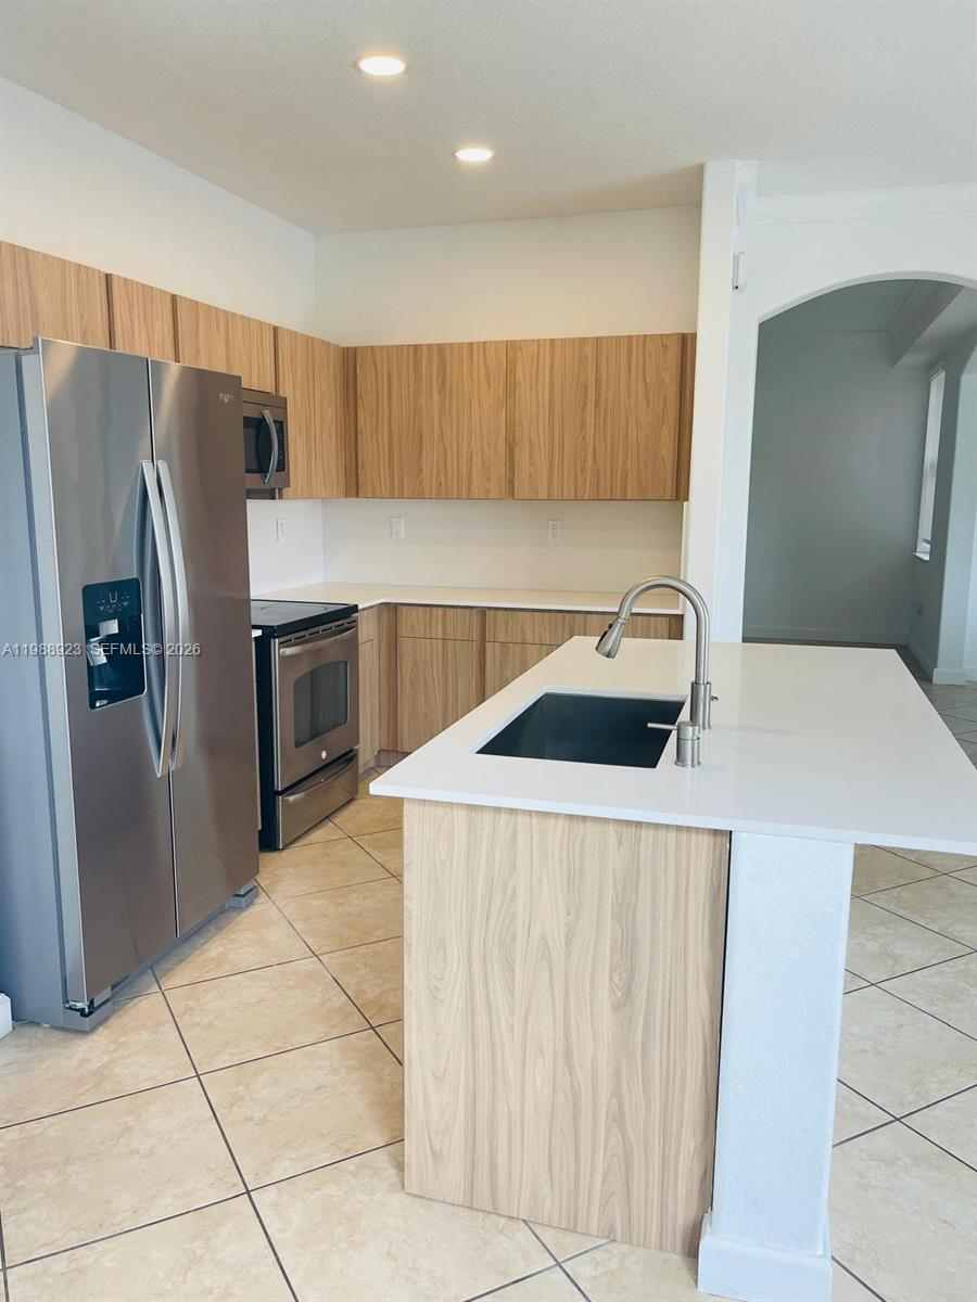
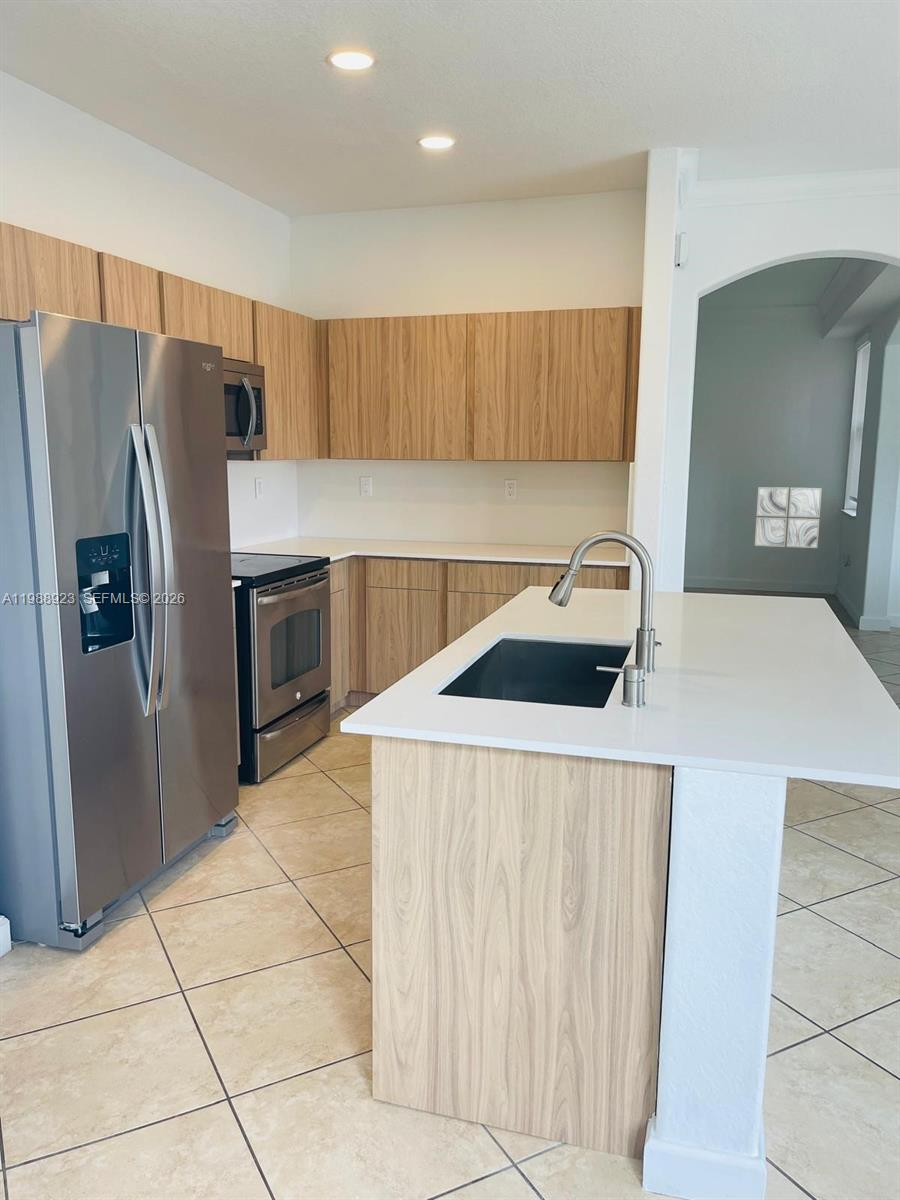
+ wall art [754,486,823,549]
